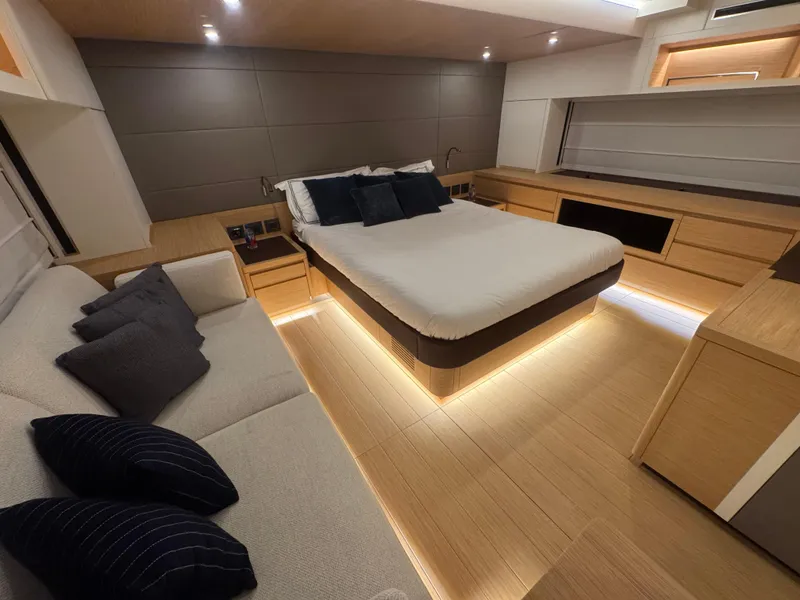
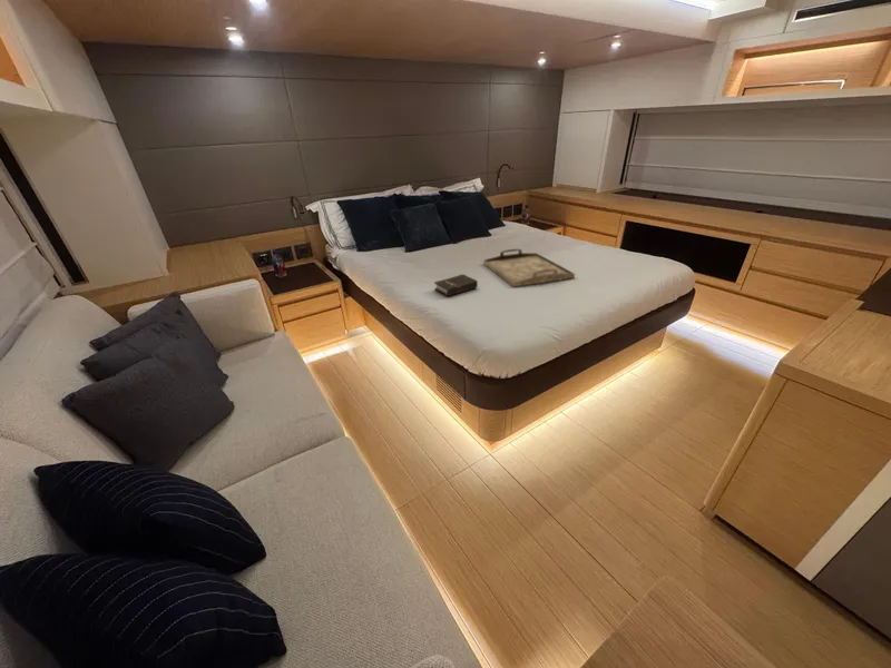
+ hardback book [433,273,479,297]
+ serving tray [482,247,576,288]
